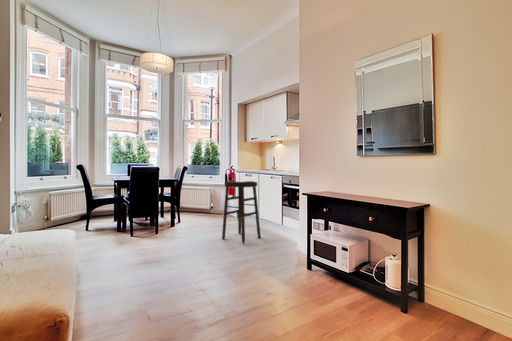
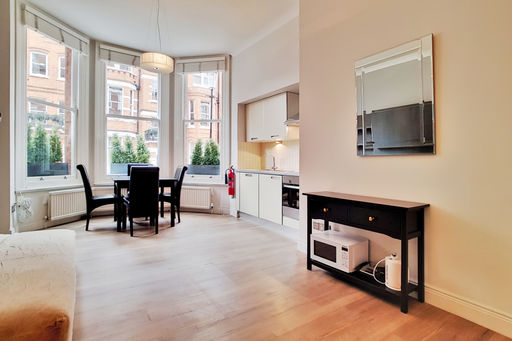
- stool [221,180,261,244]
